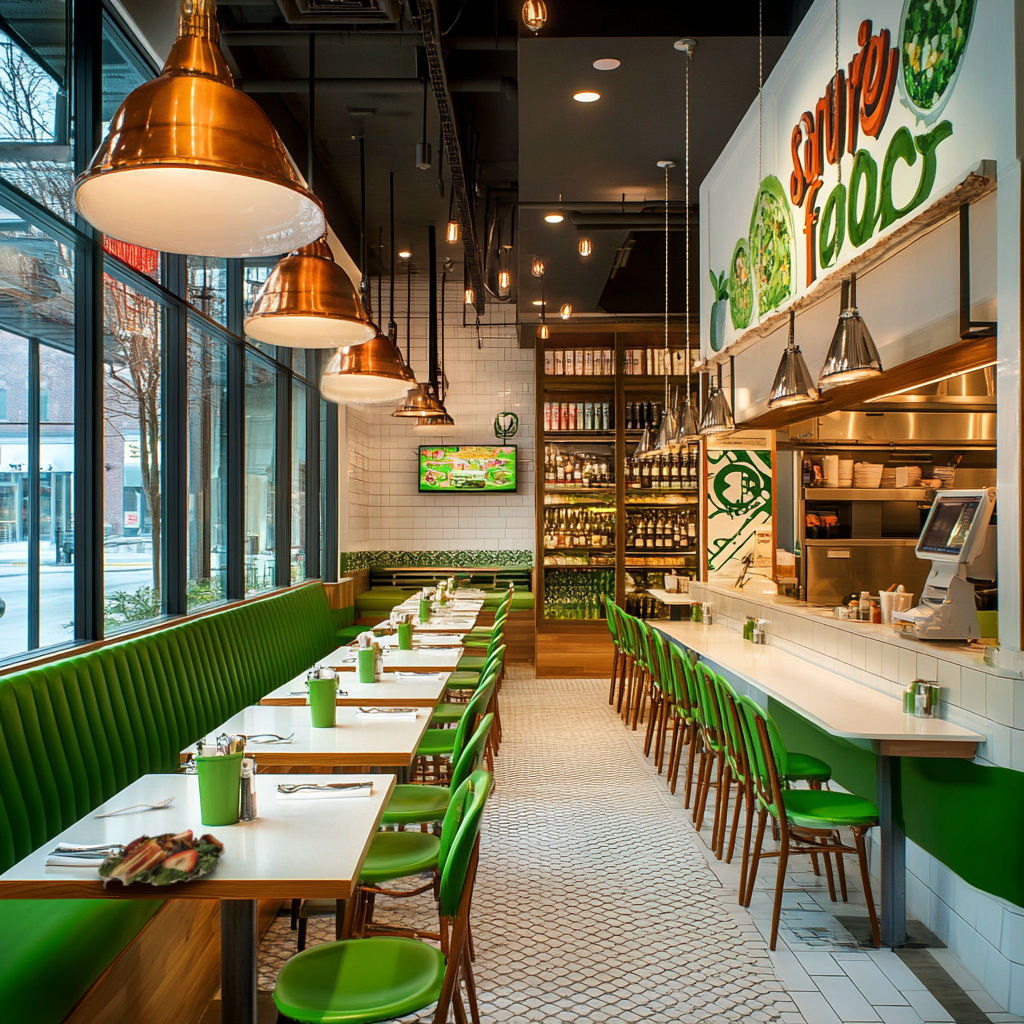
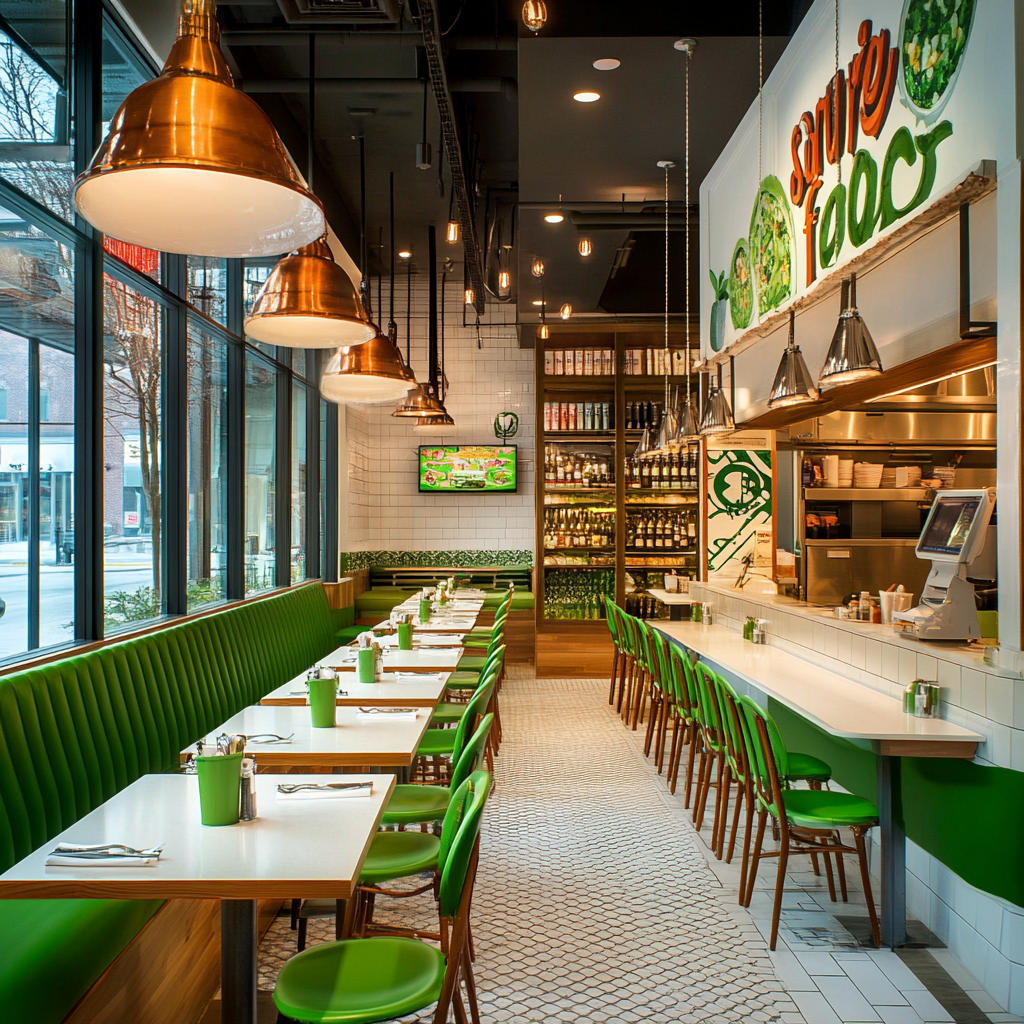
- spoon [94,796,175,818]
- salad [97,828,226,889]
